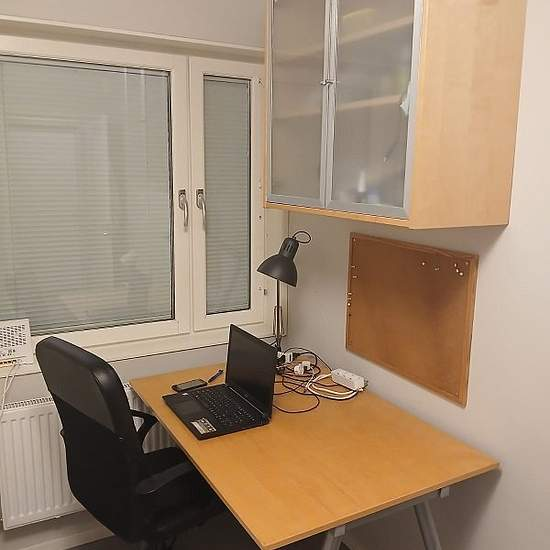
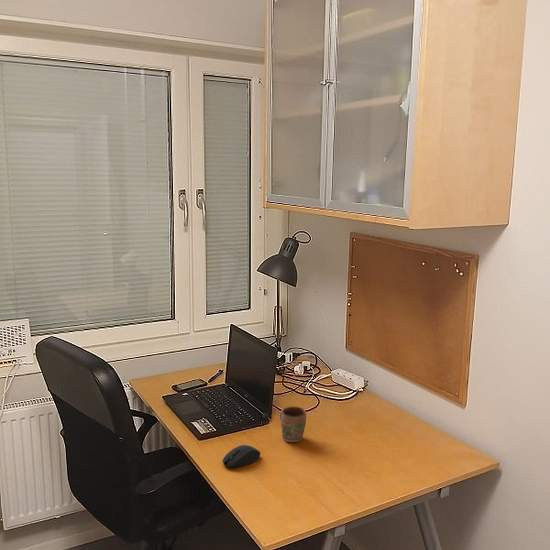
+ mug [279,406,307,443]
+ computer mouse [222,444,262,469]
